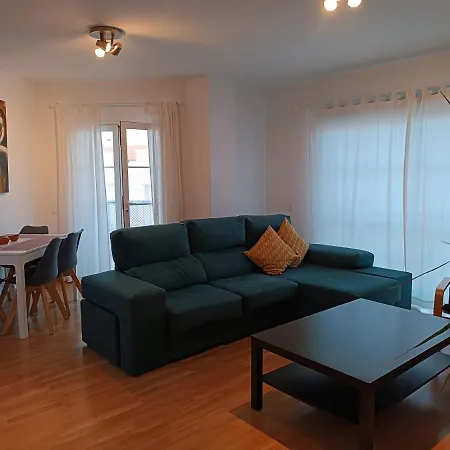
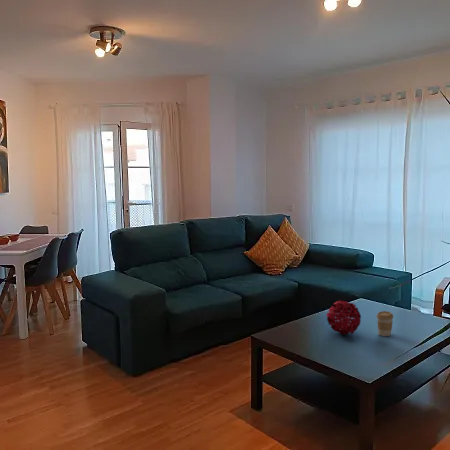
+ decorative ball [326,299,362,335]
+ coffee cup [376,310,394,337]
